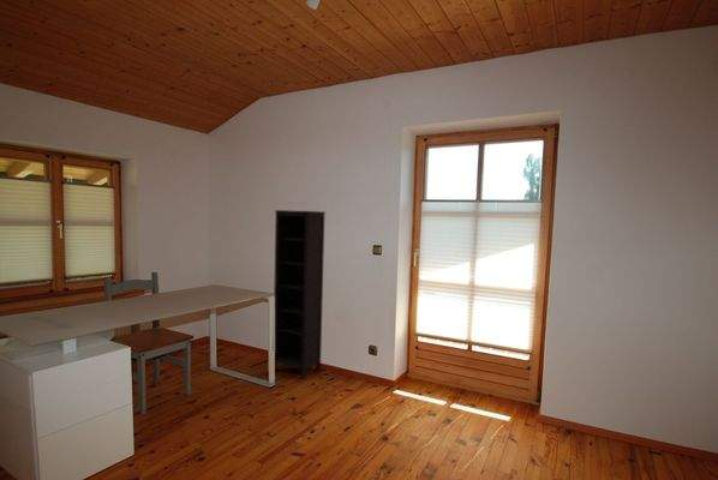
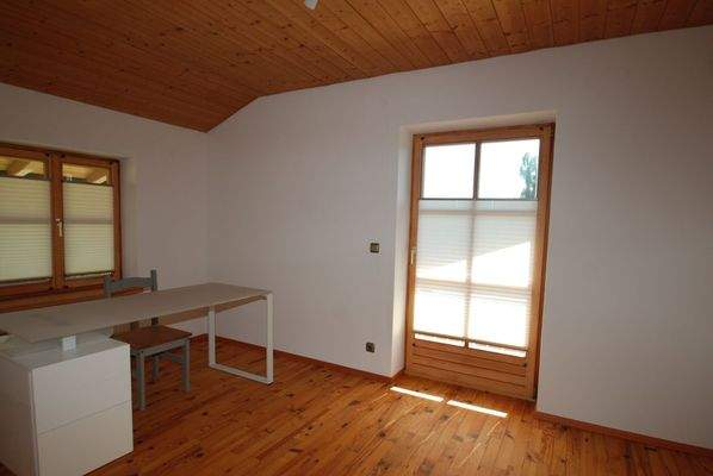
- bookcase [273,209,327,380]
